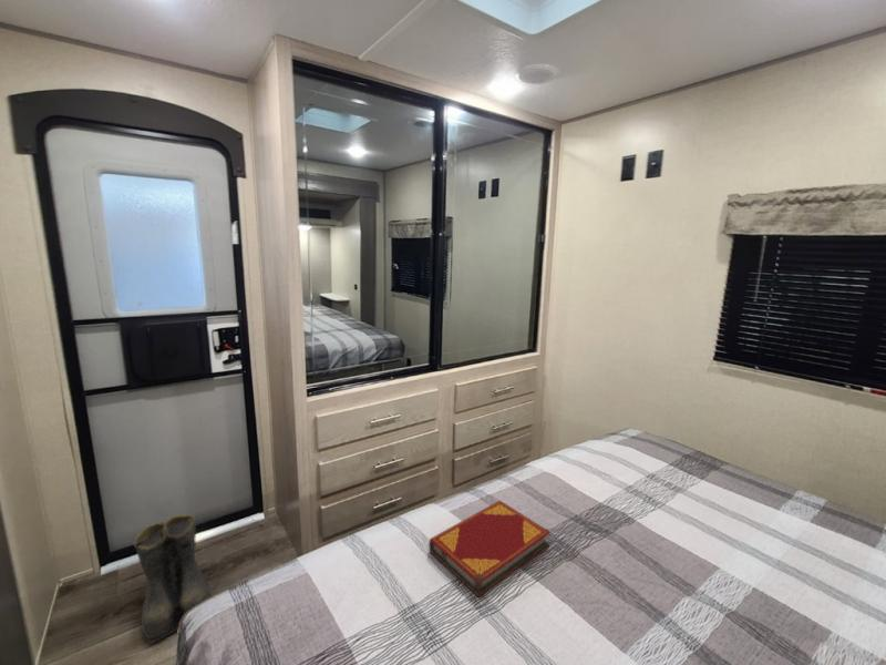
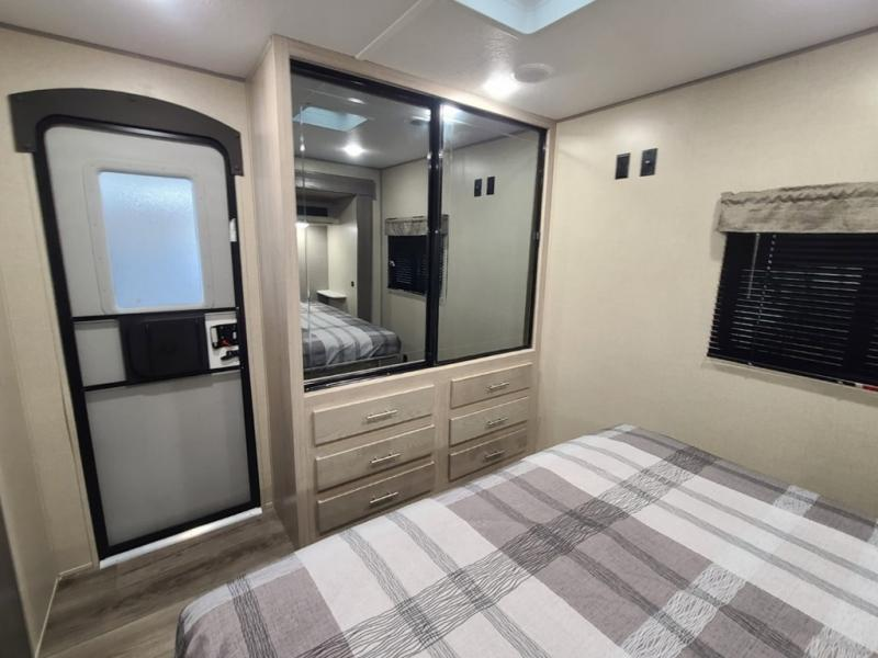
- hardback book [427,500,552,597]
- boots [132,514,213,644]
